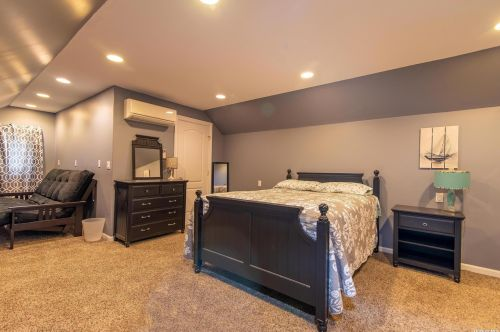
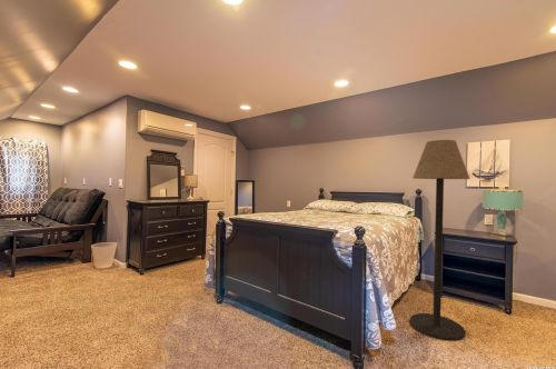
+ floor lamp [409,139,471,341]
